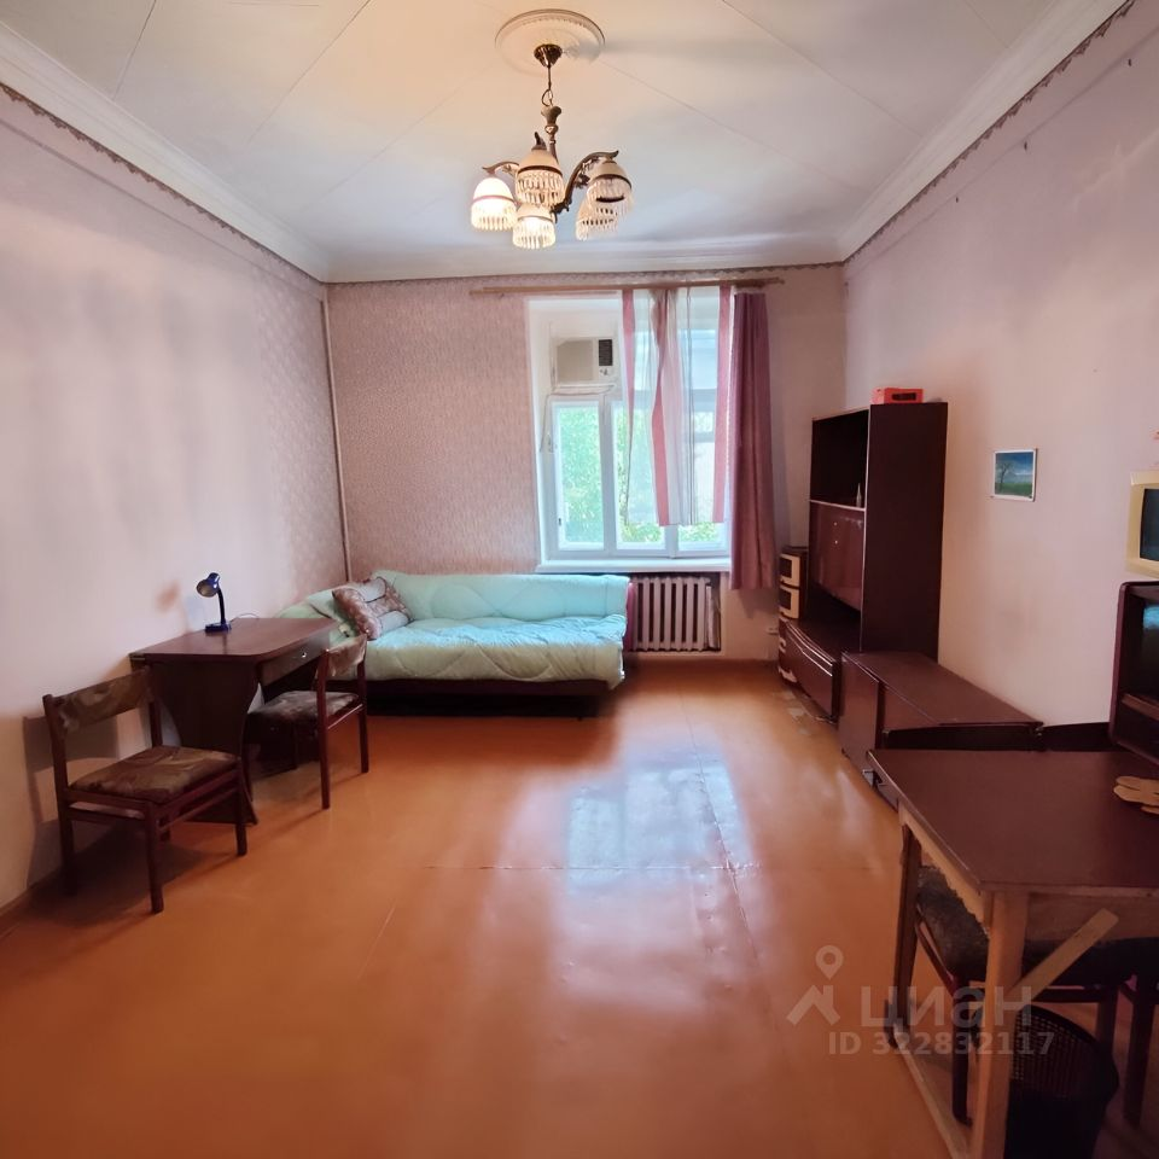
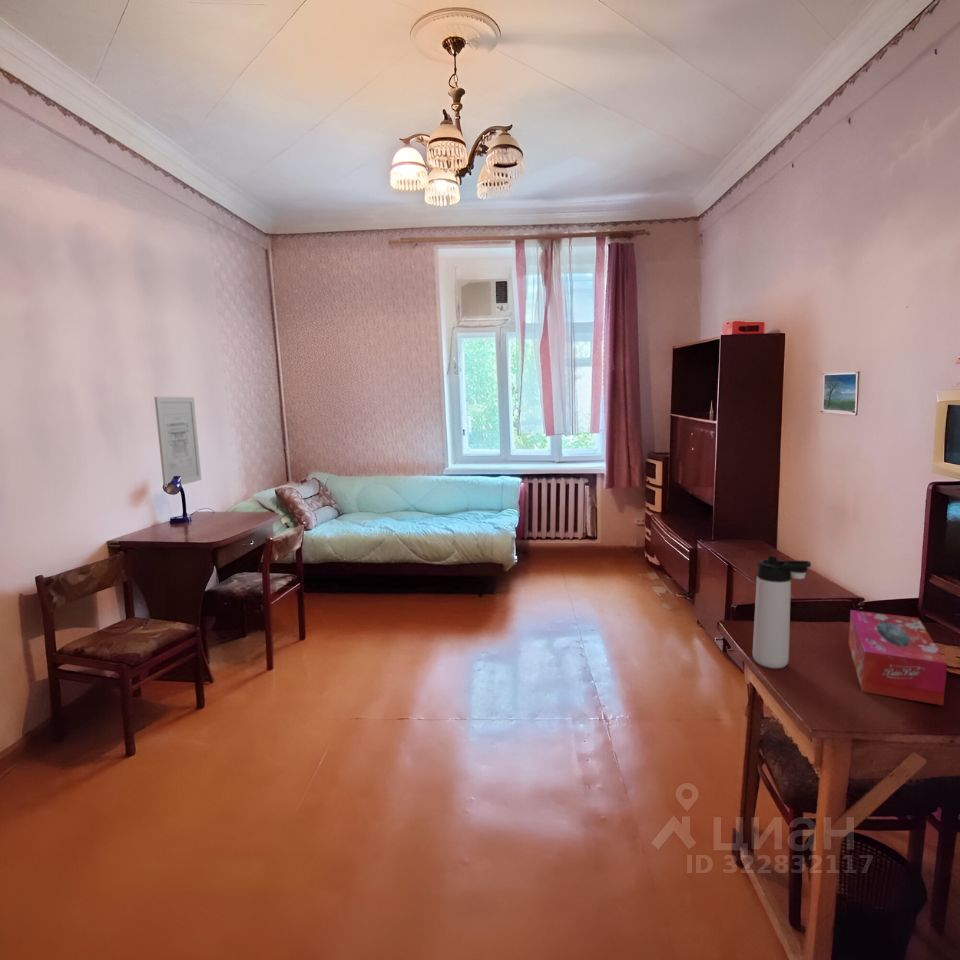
+ wall art [154,396,202,490]
+ tissue box [848,609,948,706]
+ thermos bottle [752,555,812,669]
